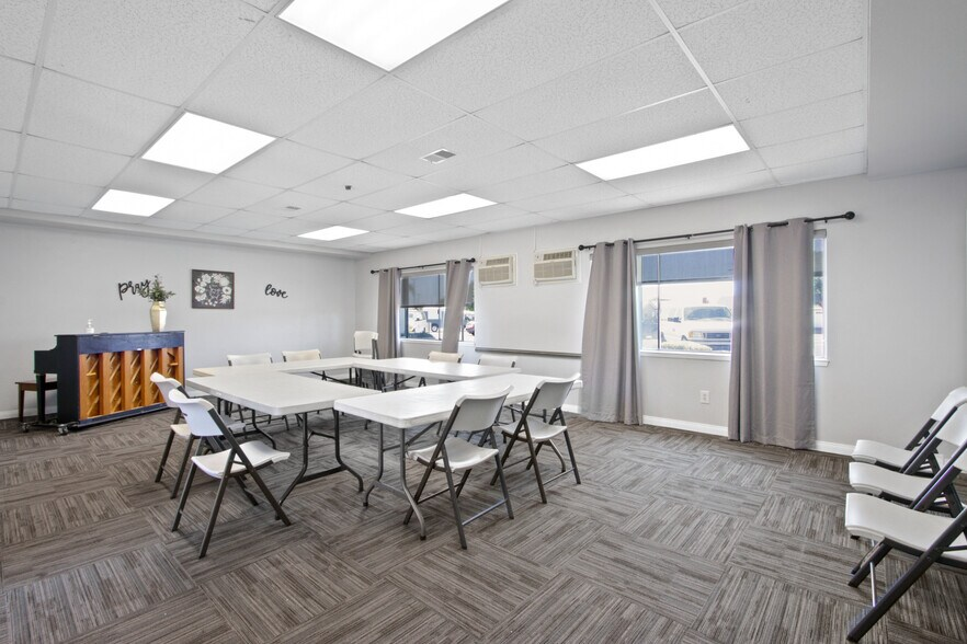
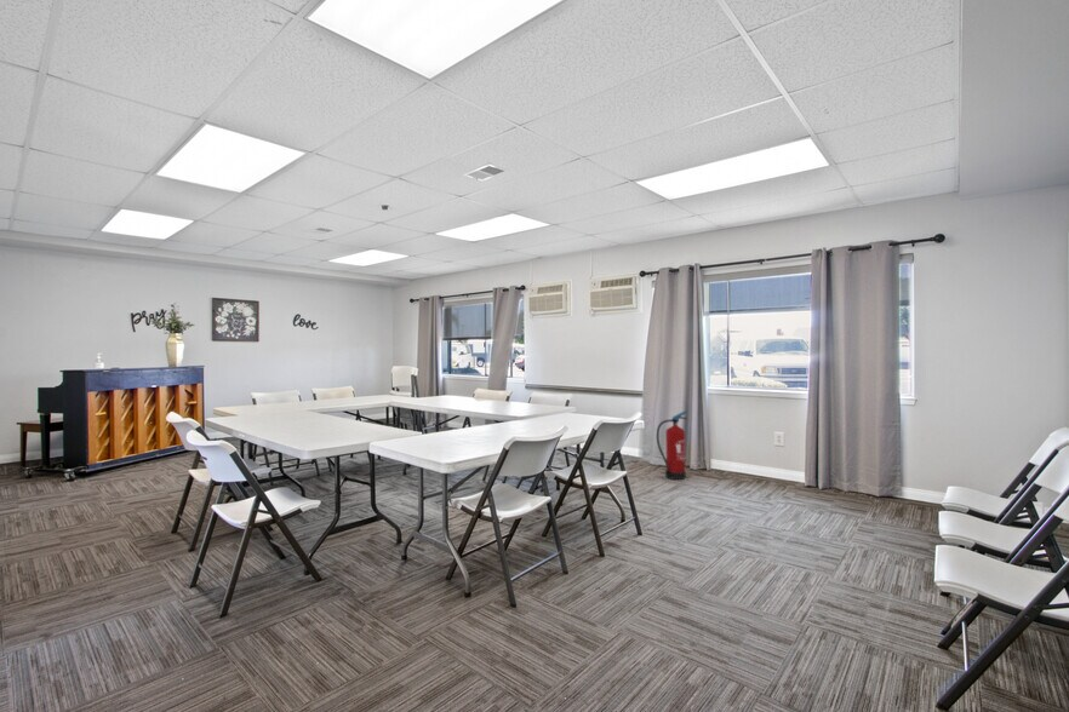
+ fire extinguisher [656,409,688,481]
